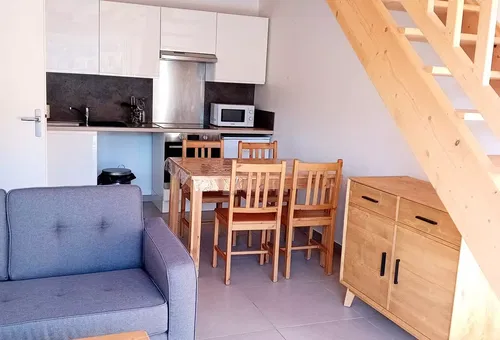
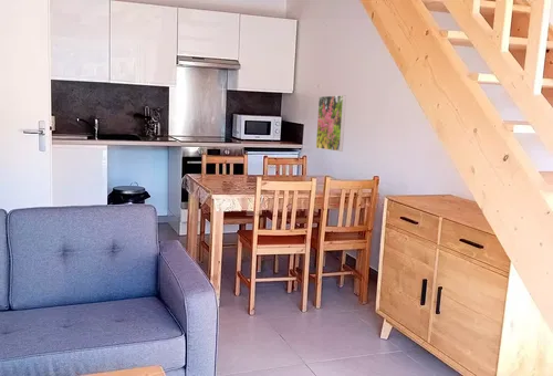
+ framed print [315,94,347,153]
